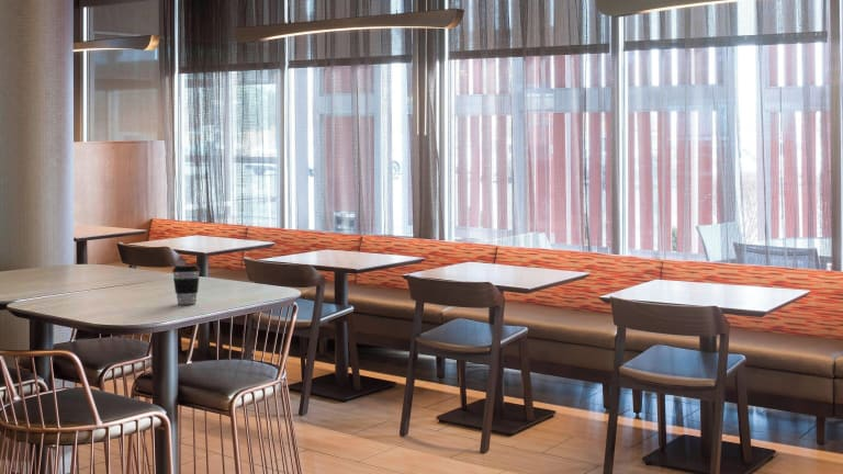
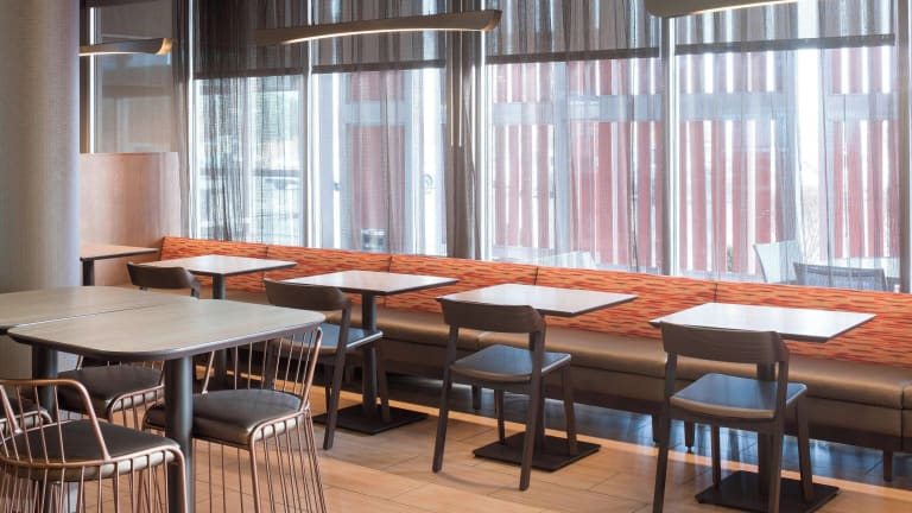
- coffee cup [171,264,201,305]
